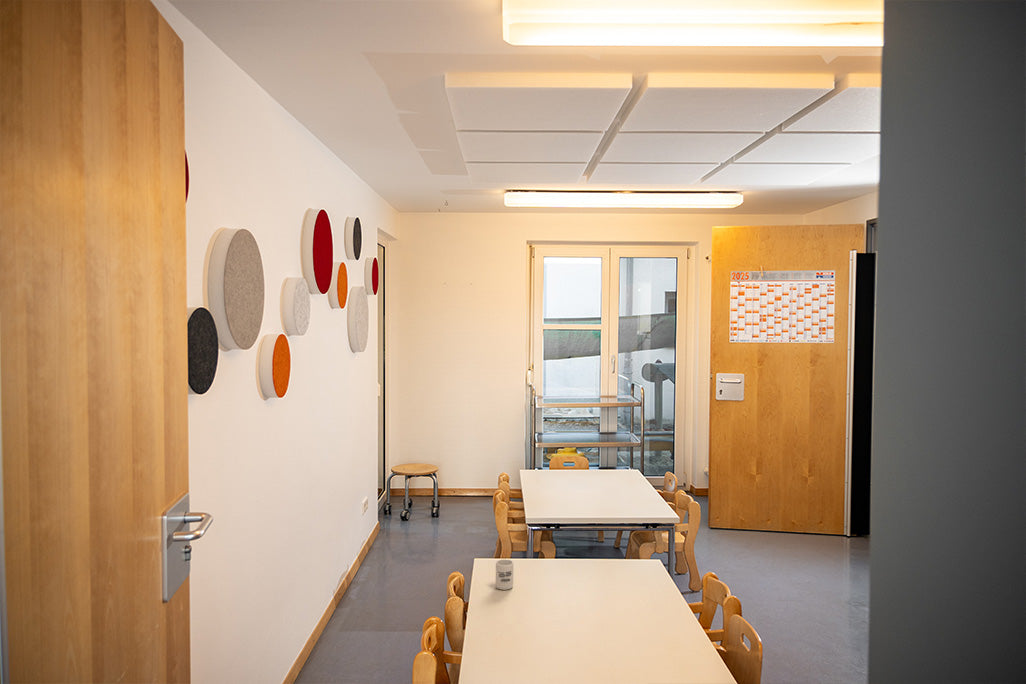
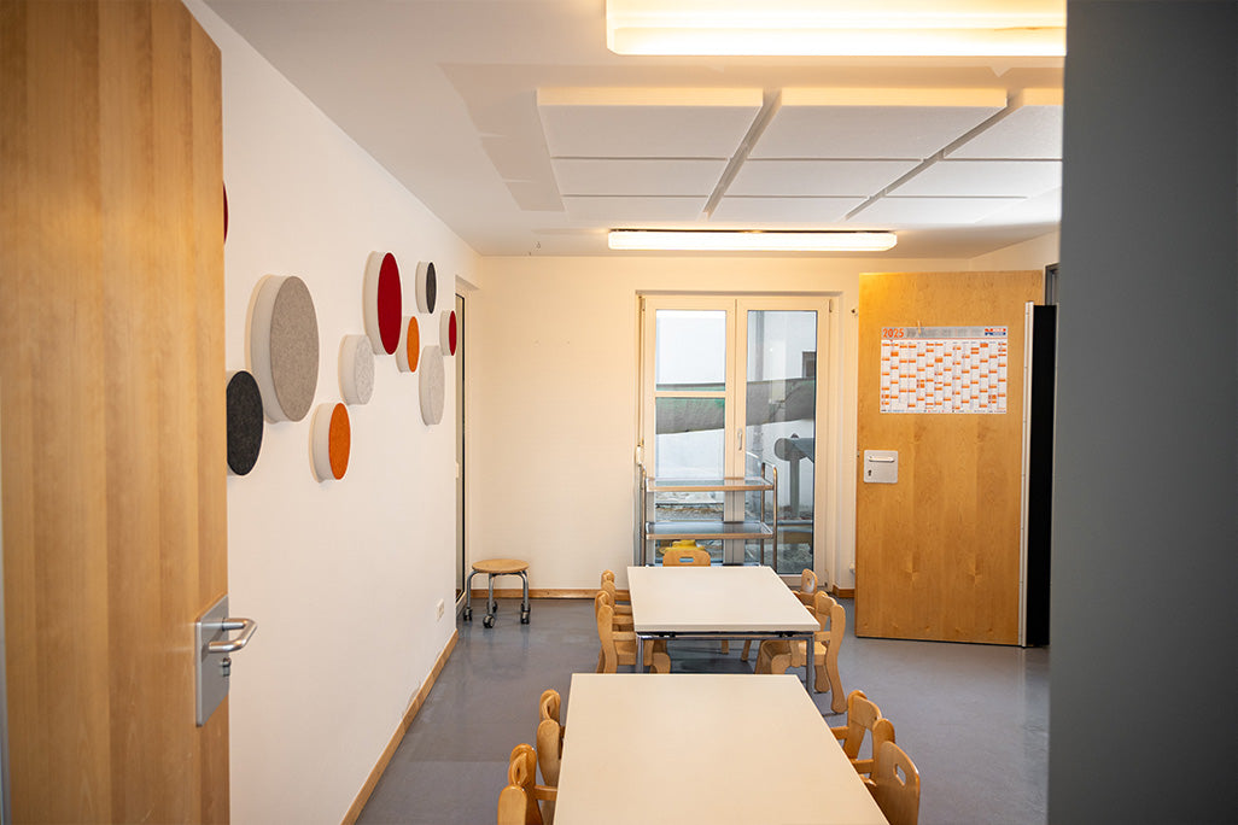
- cup [495,559,514,591]
